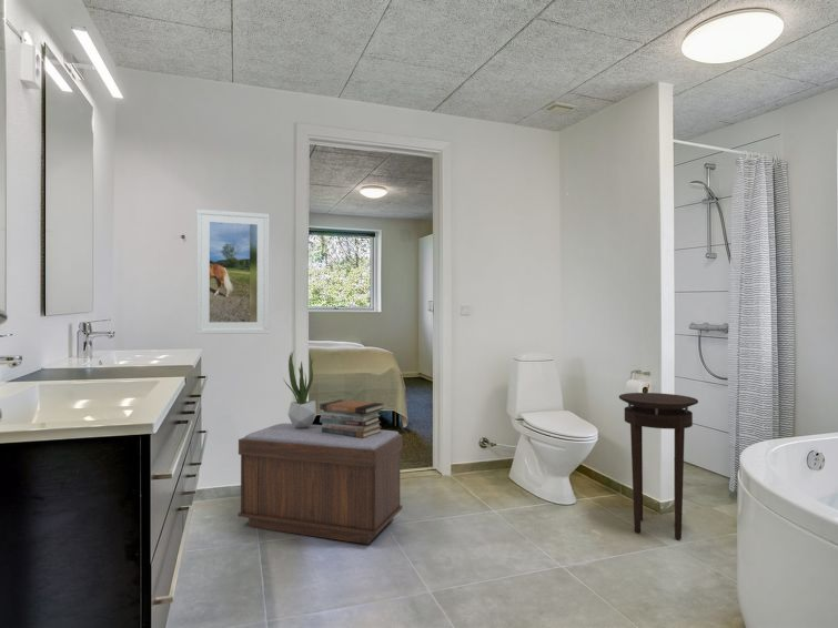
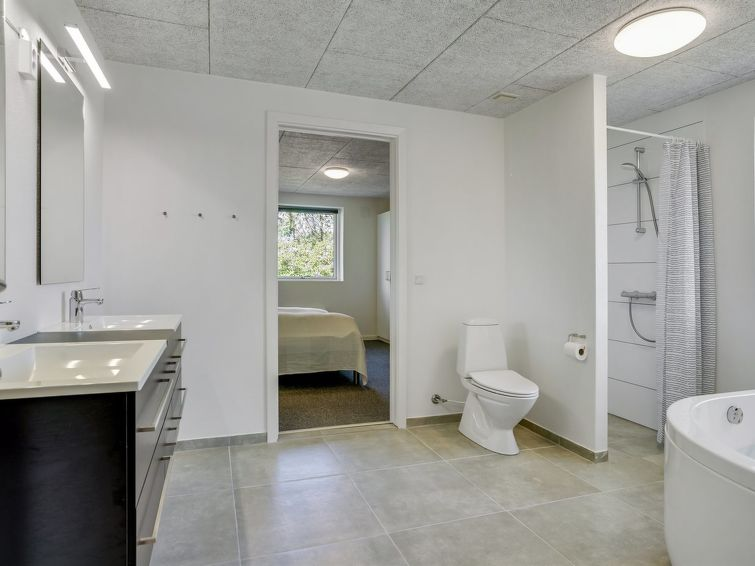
- potted plant [282,350,317,428]
- book stack [319,398,385,438]
- bench [238,422,403,545]
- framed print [195,209,270,335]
- stool [618,392,699,540]
